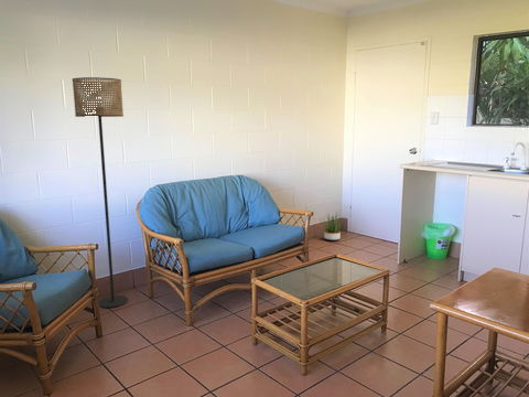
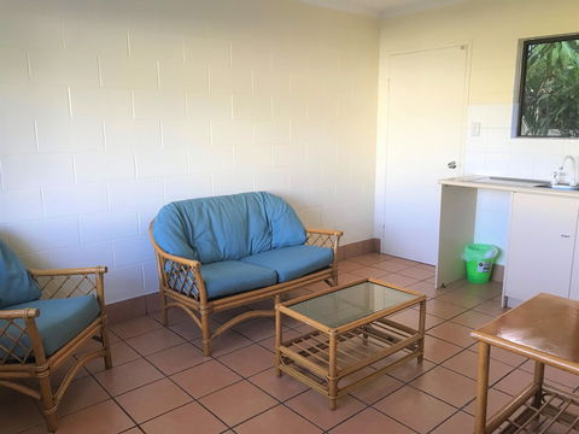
- potted plant [320,212,346,242]
- floor lamp [72,76,129,309]
